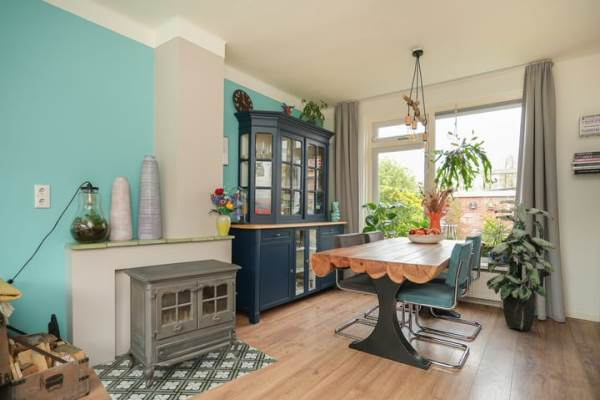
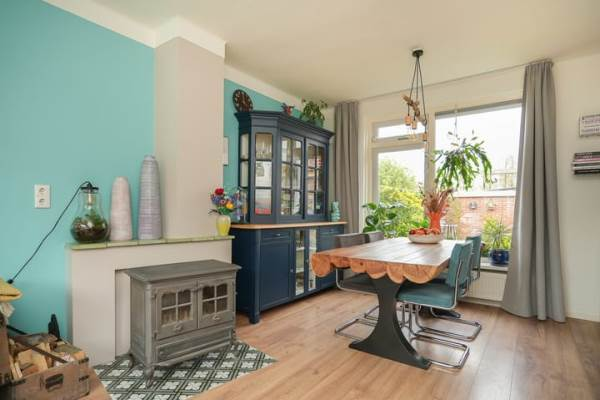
- indoor plant [480,199,557,331]
